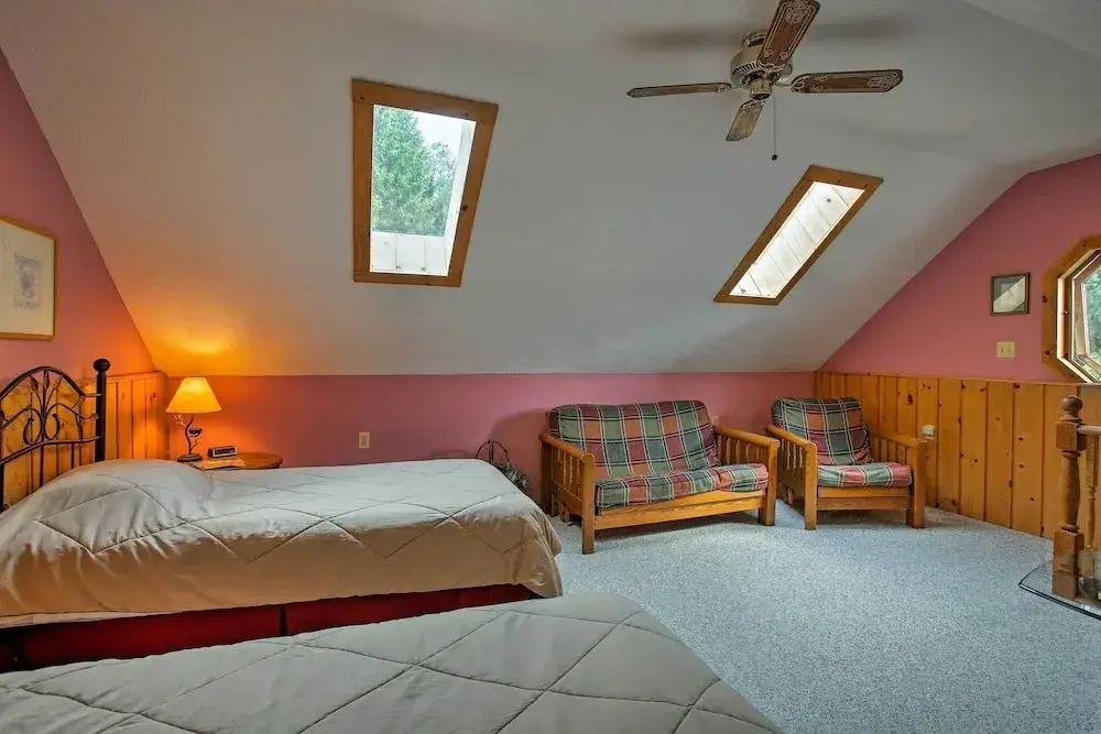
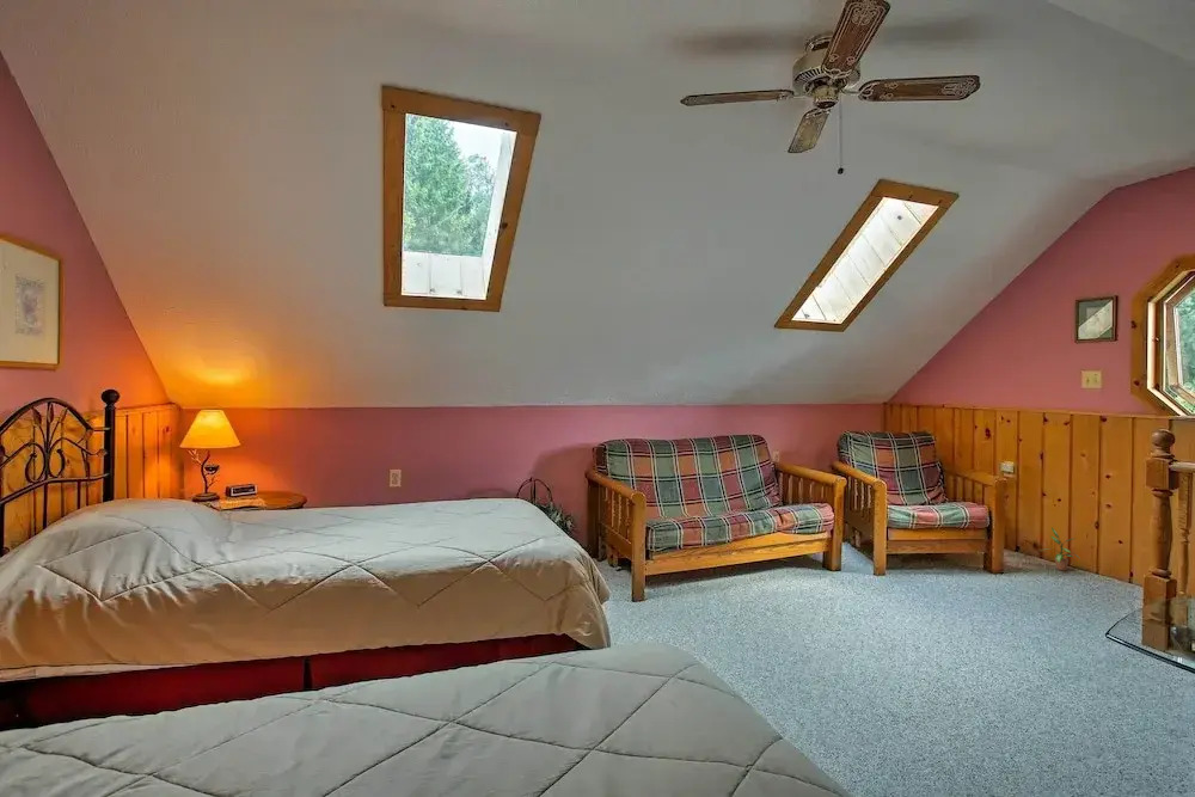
+ potted plant [1037,527,1081,571]
